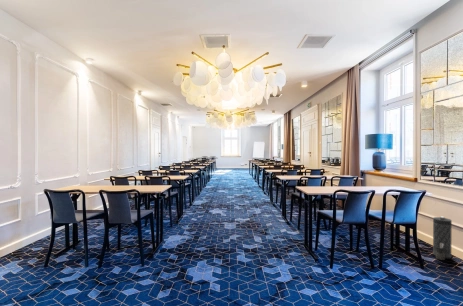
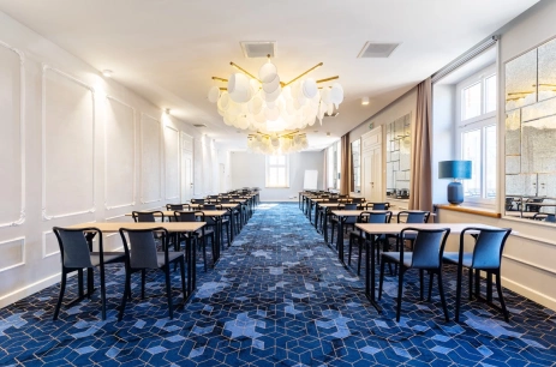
- canister [432,216,453,261]
